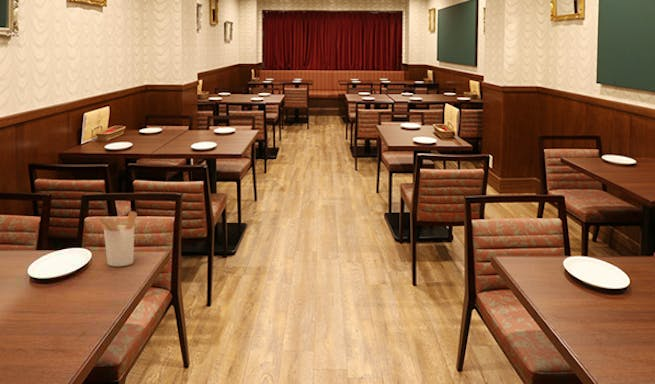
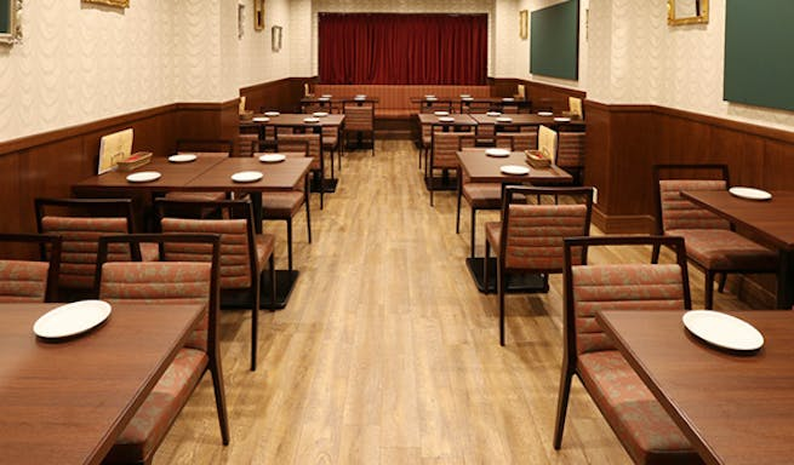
- utensil holder [95,210,138,267]
